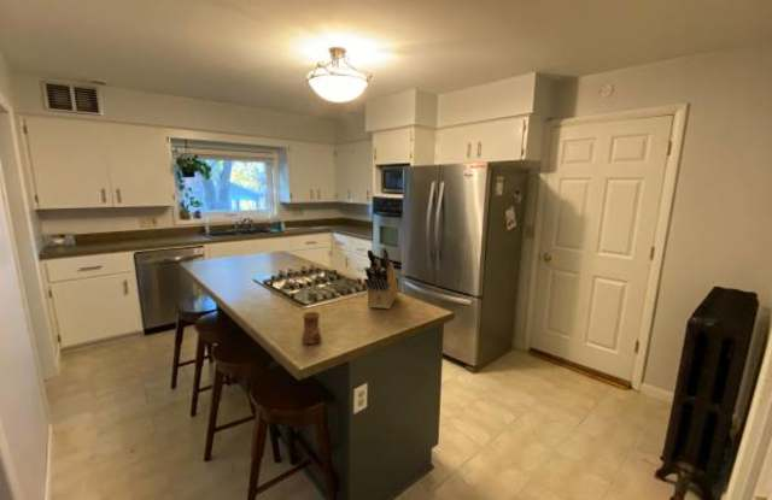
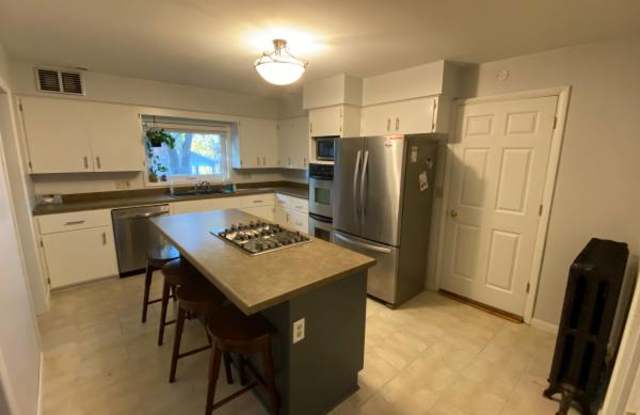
- cup [300,311,323,346]
- knife block [363,246,399,310]
